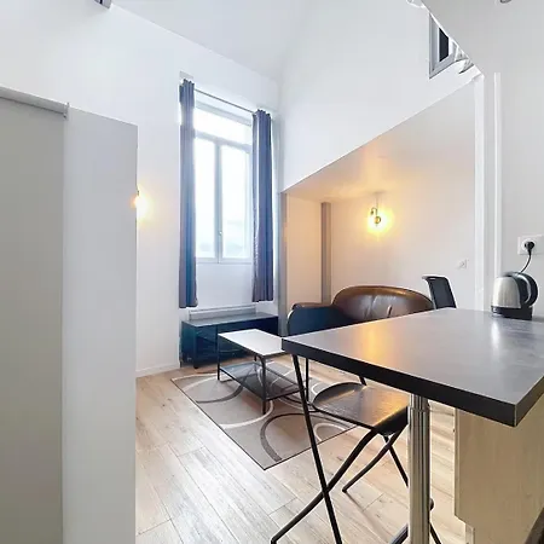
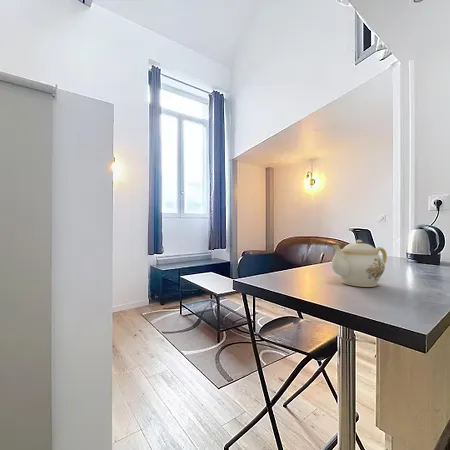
+ teapot [331,239,388,288]
